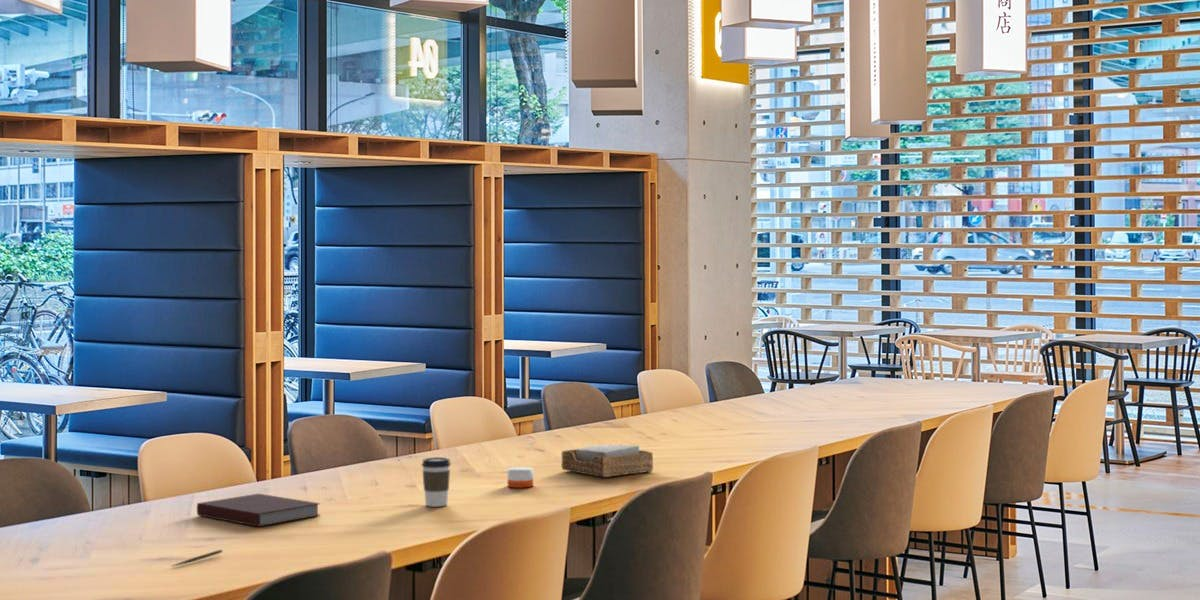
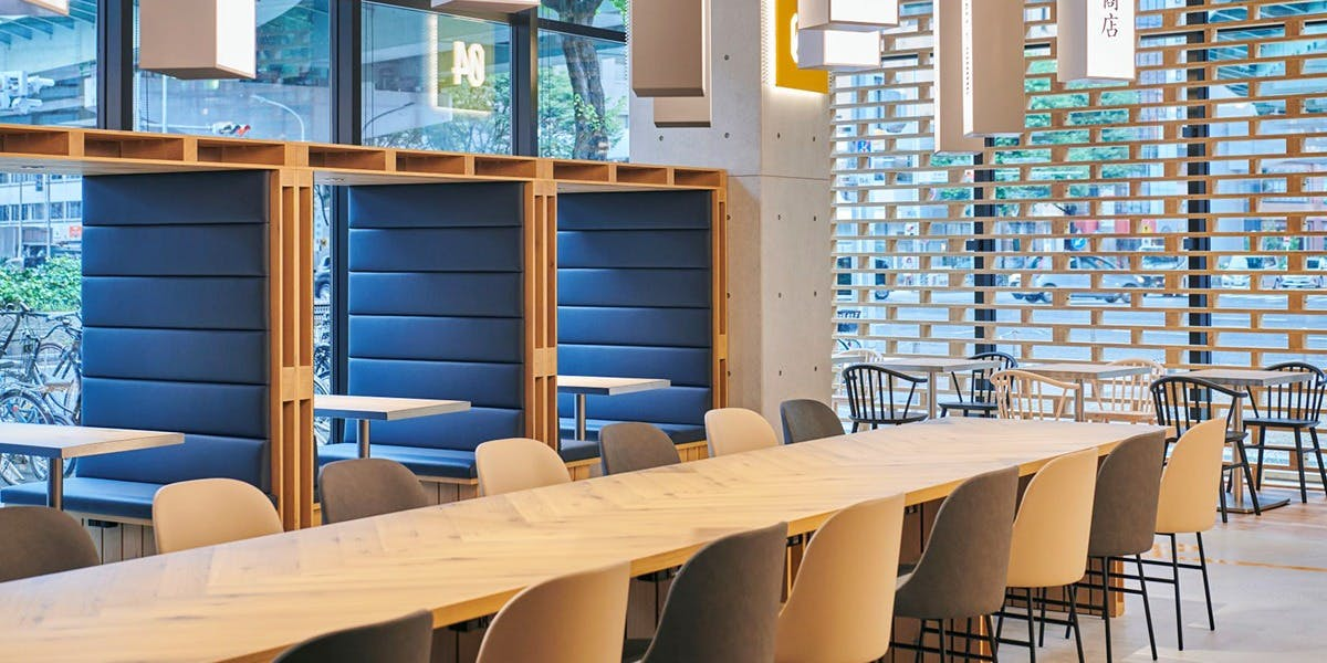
- napkin holder [561,443,654,478]
- pen [170,549,223,568]
- coffee cup [421,456,452,508]
- candle [507,463,534,489]
- notebook [196,493,321,528]
